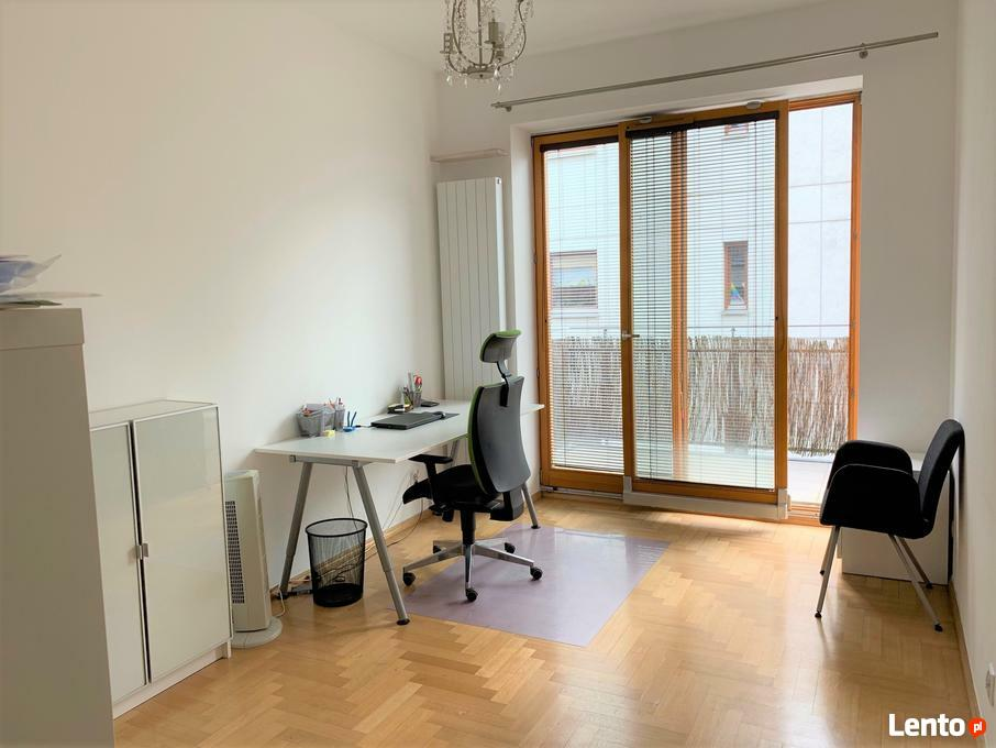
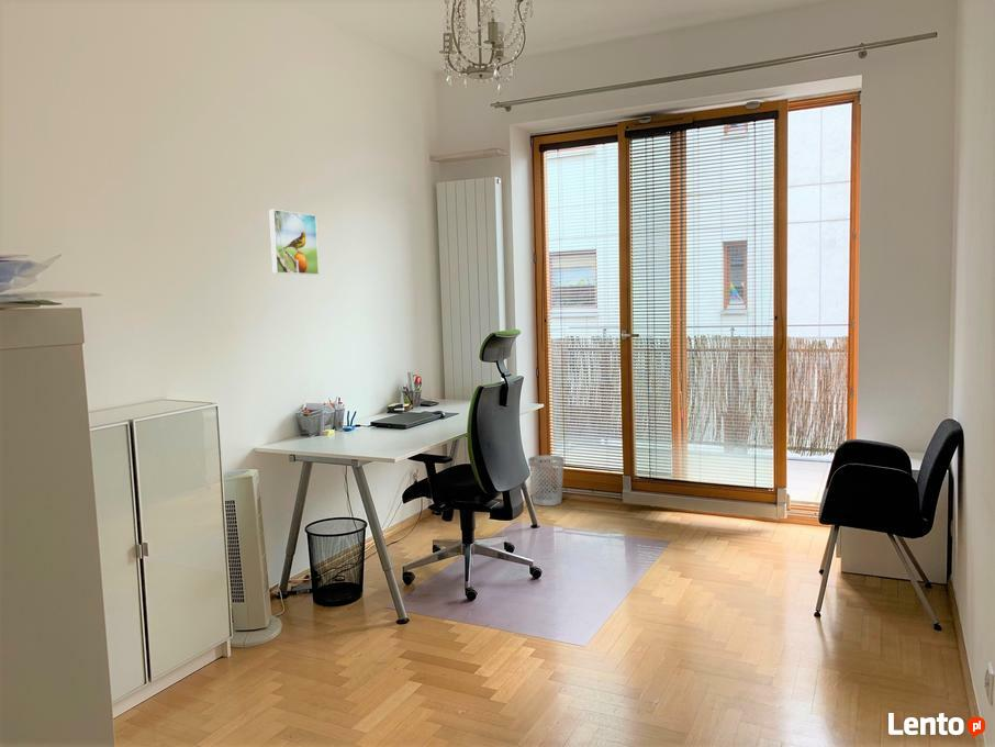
+ wastebasket [527,454,566,506]
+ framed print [268,209,321,276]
